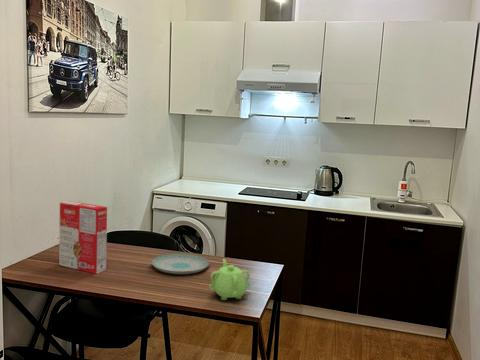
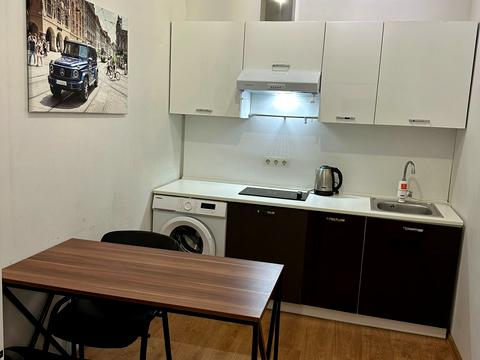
- teapot [208,258,251,301]
- cereal box [58,200,108,275]
- plate [150,252,210,275]
